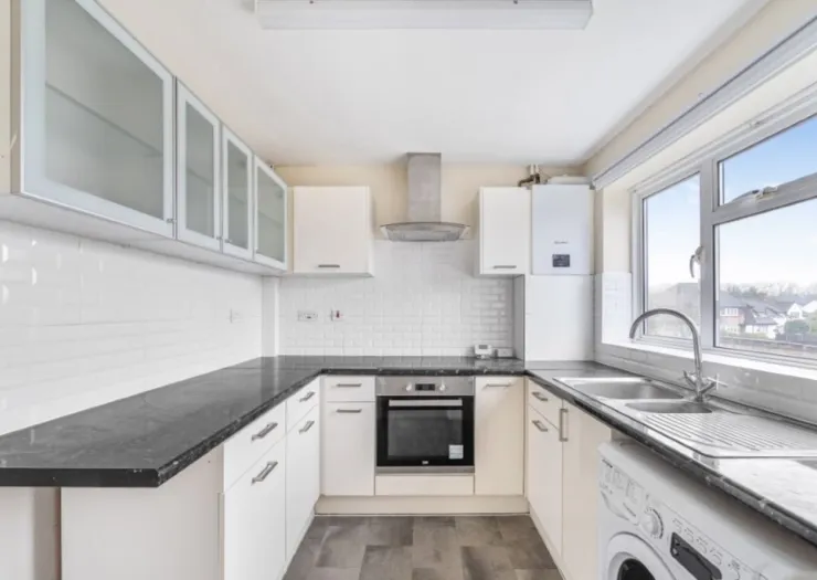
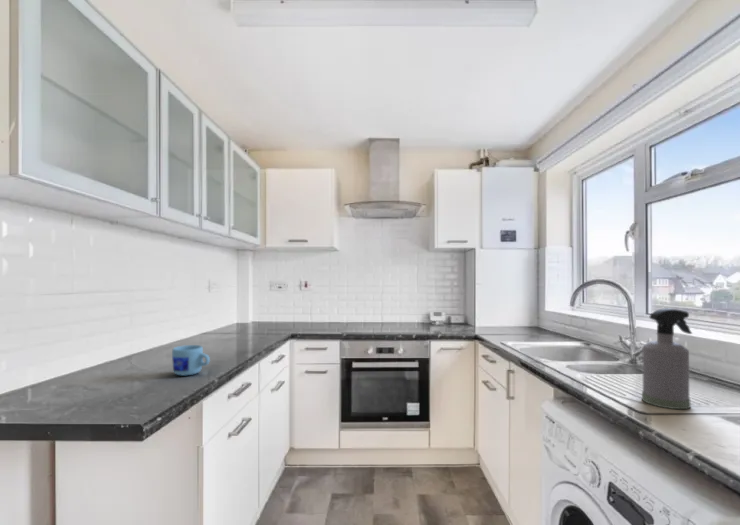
+ spray bottle [641,307,693,410]
+ mug [171,344,211,376]
